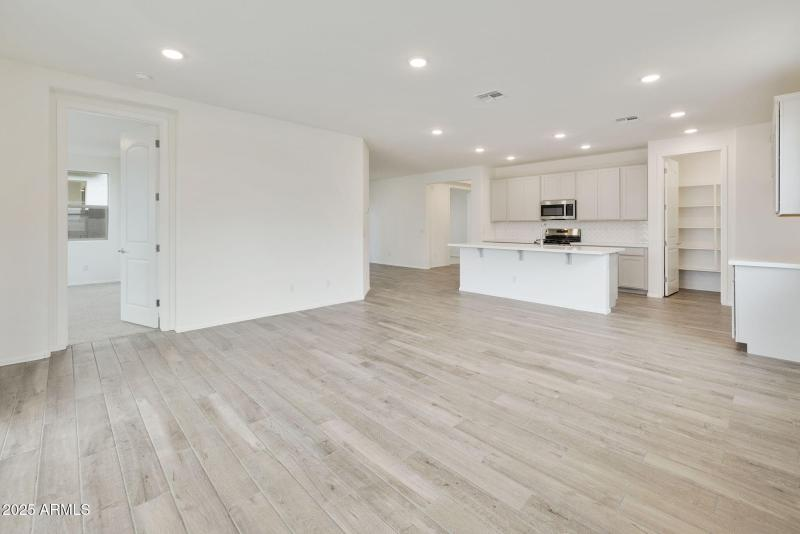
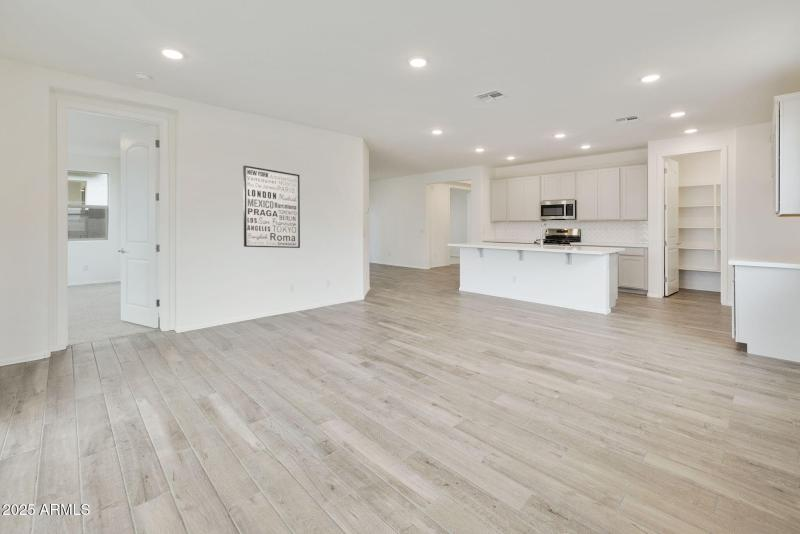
+ wall art [242,165,301,249]
